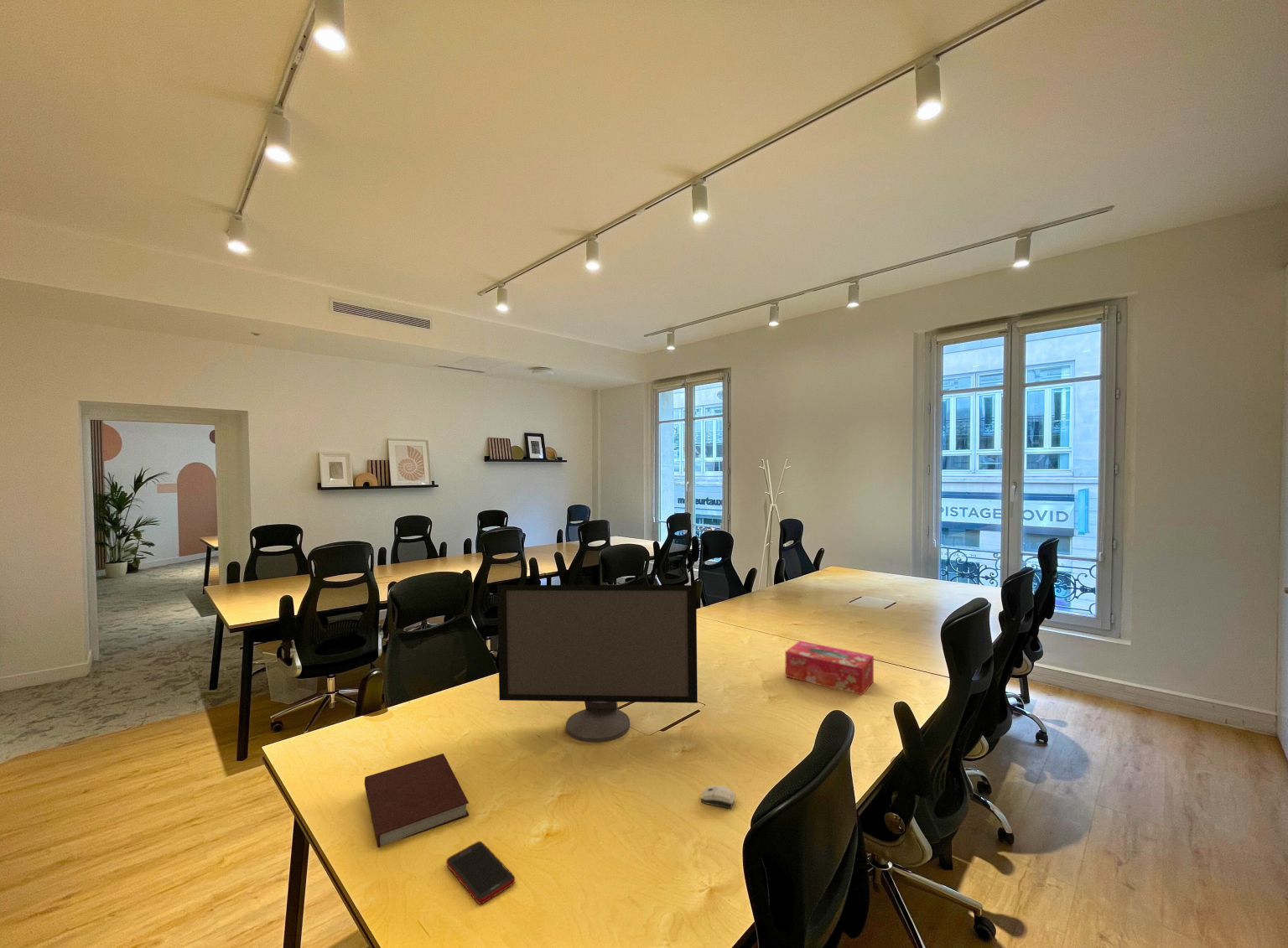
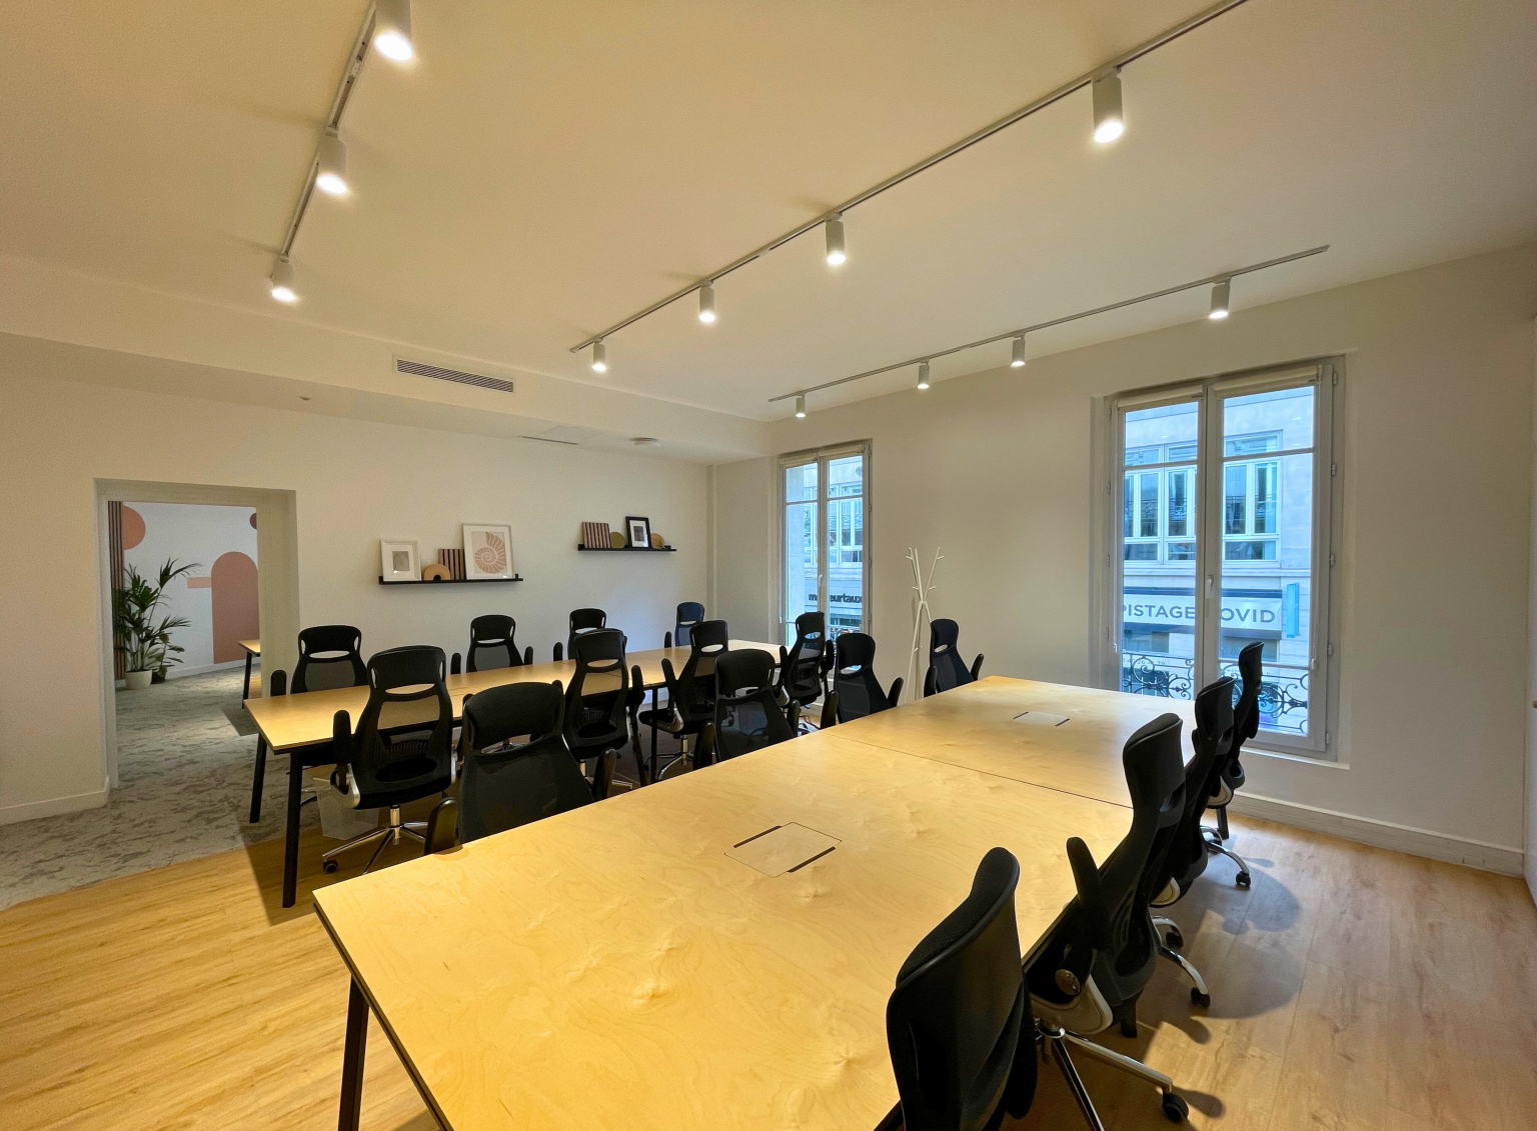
- tissue box [784,640,875,696]
- notebook [364,753,470,848]
- computer mouse [700,785,736,810]
- cell phone [445,841,516,905]
- computer monitor [496,584,699,743]
